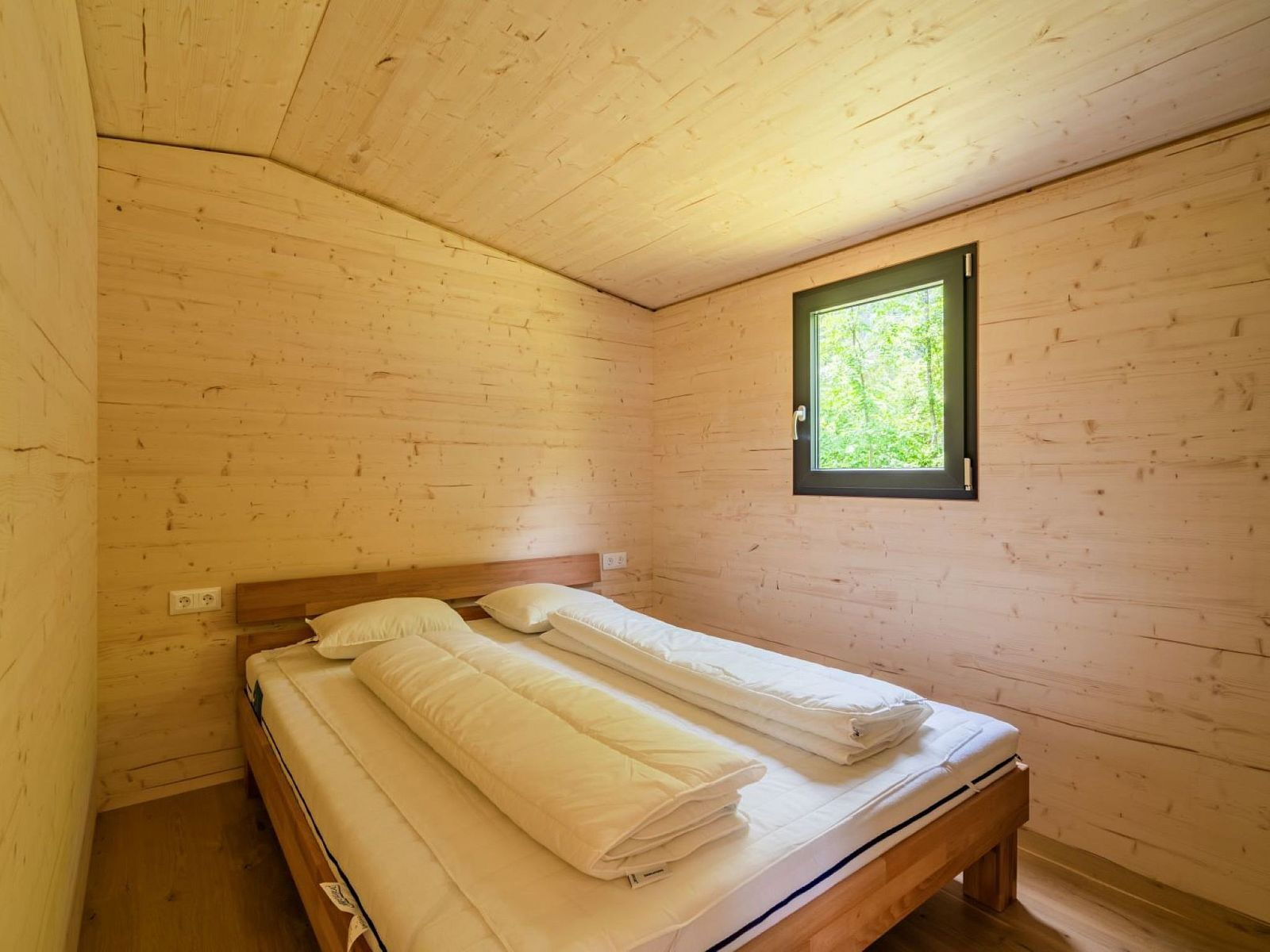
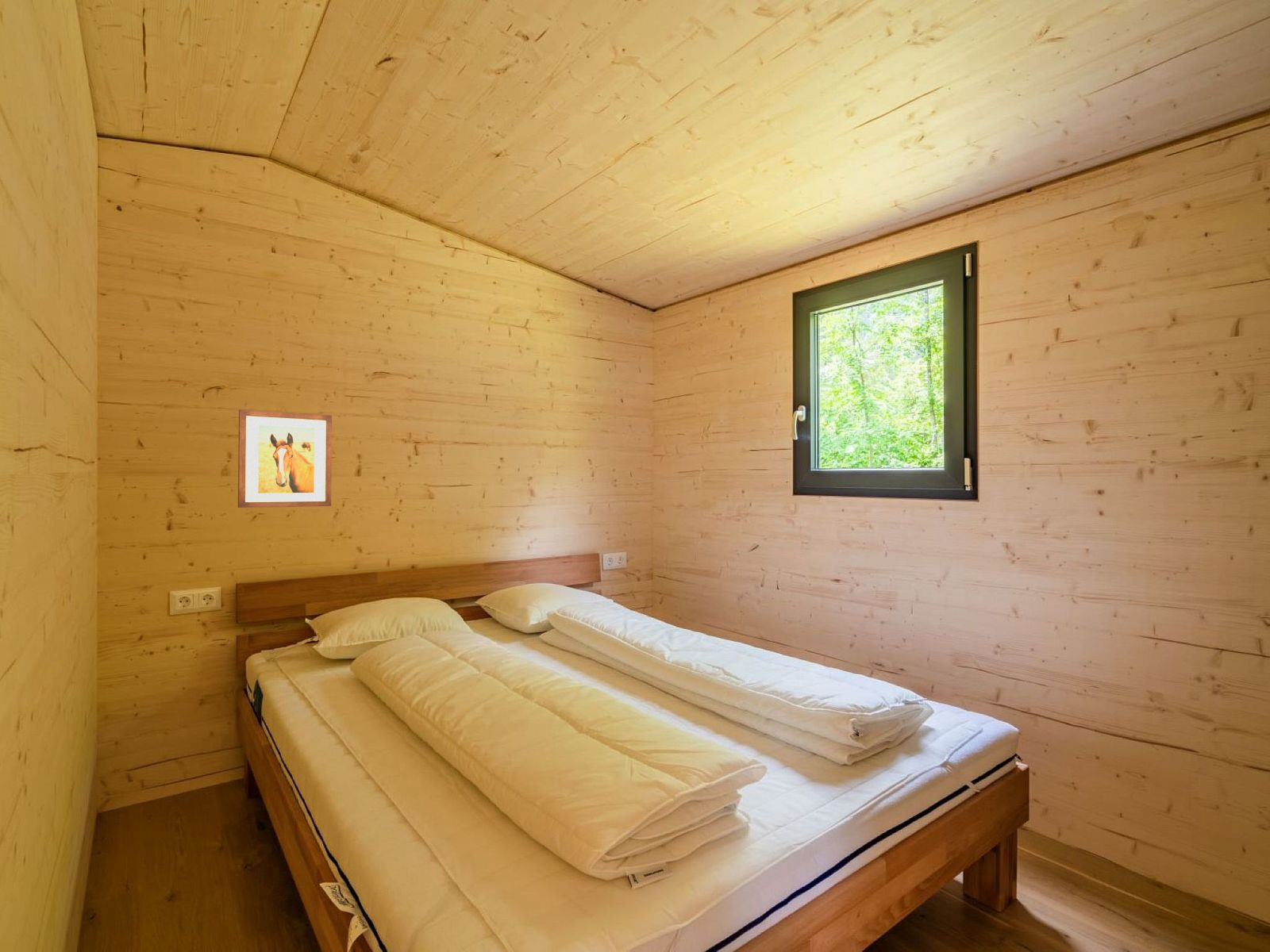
+ wall art [237,409,333,509]
